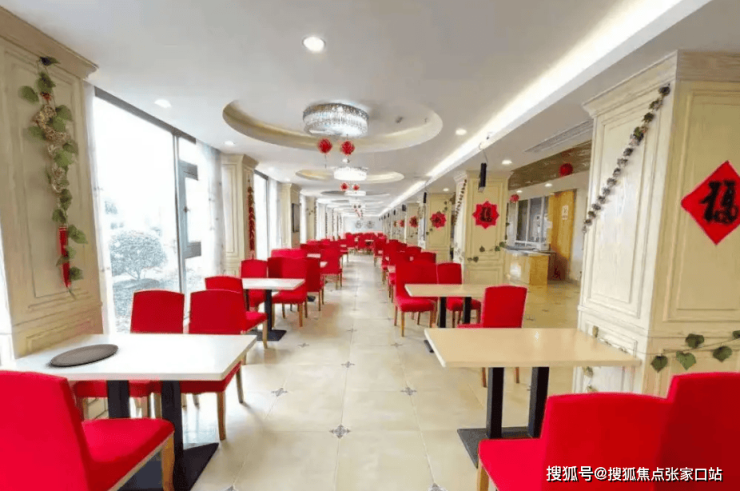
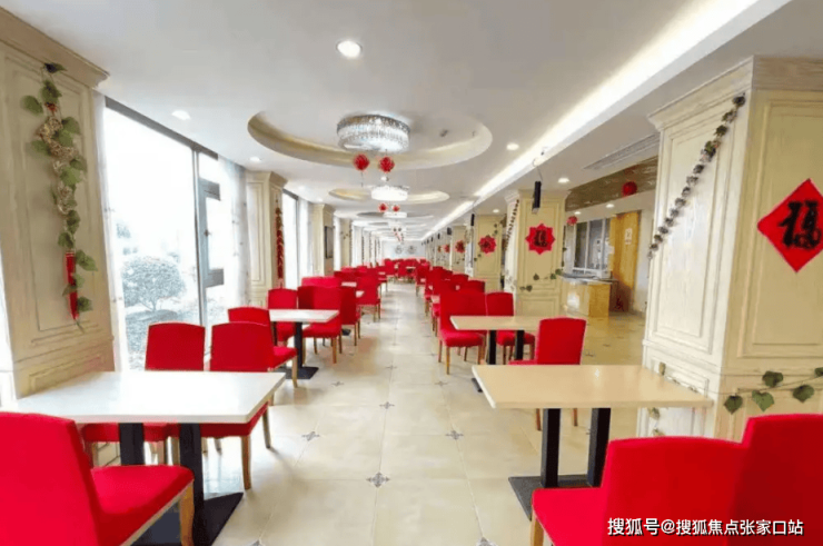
- plate [50,343,119,367]
